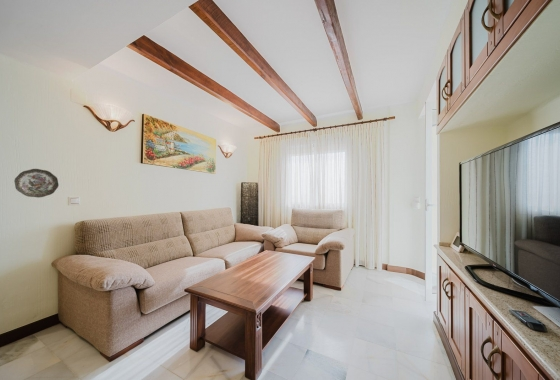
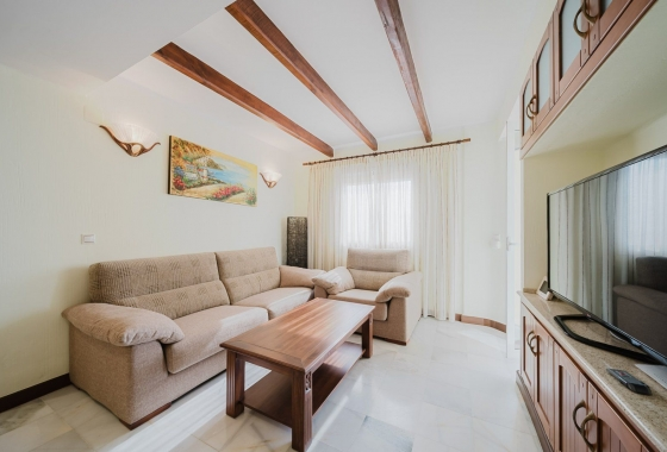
- decorative plate [13,168,60,198]
